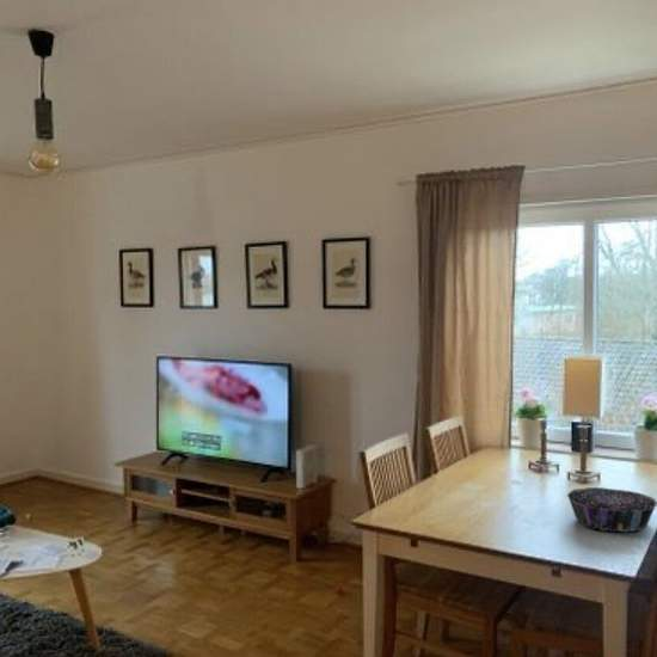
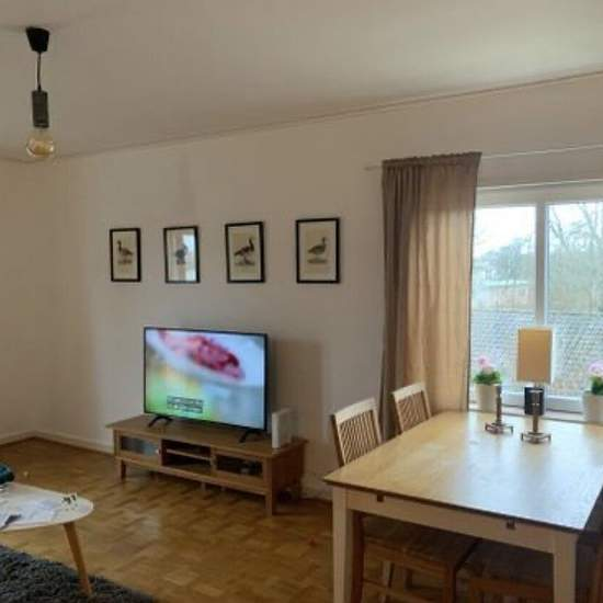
- decorative bowl [566,486,657,533]
